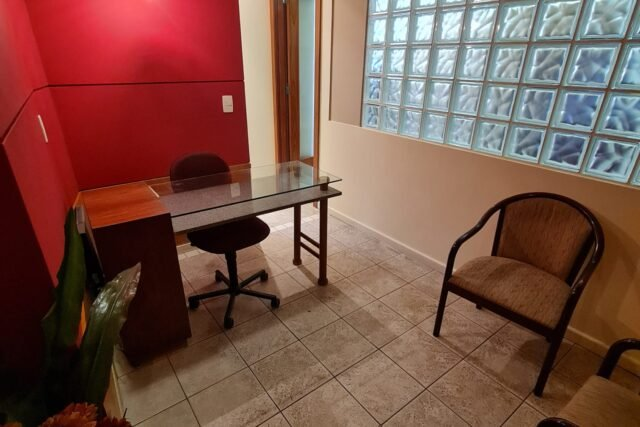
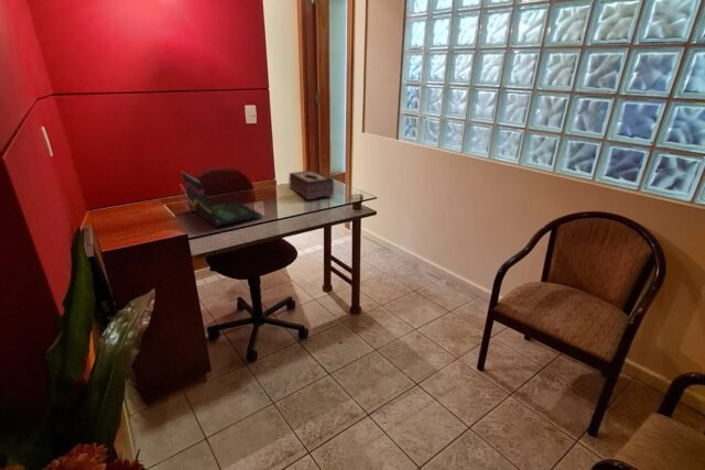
+ laptop [180,171,263,228]
+ tissue box [288,170,335,200]
